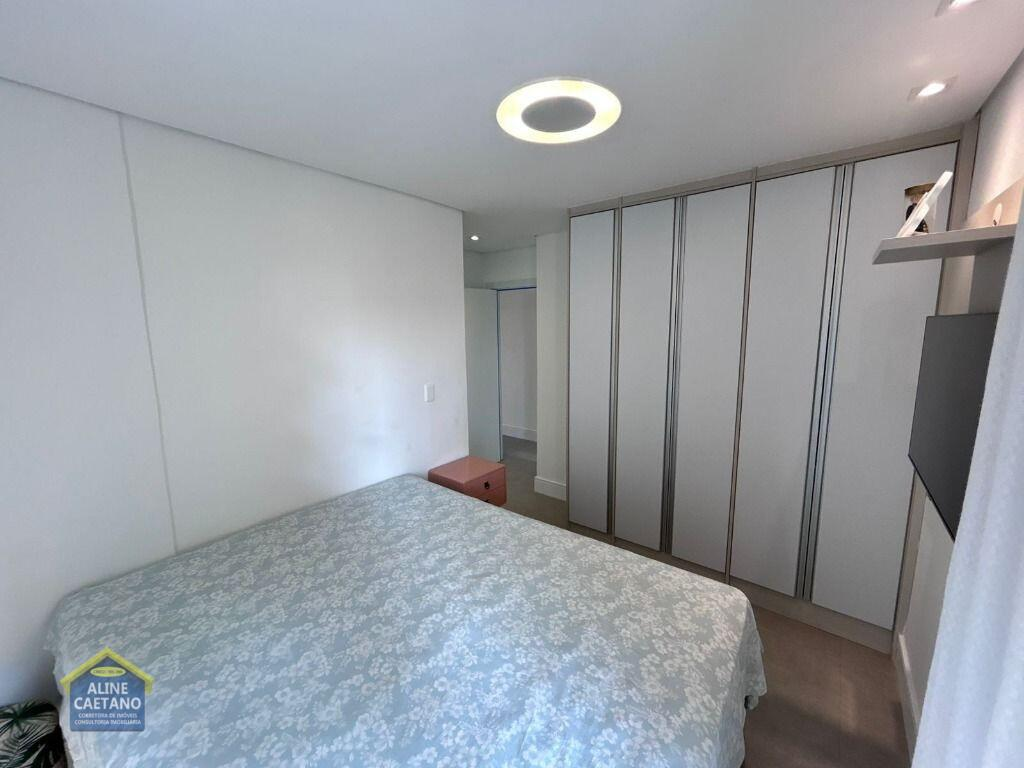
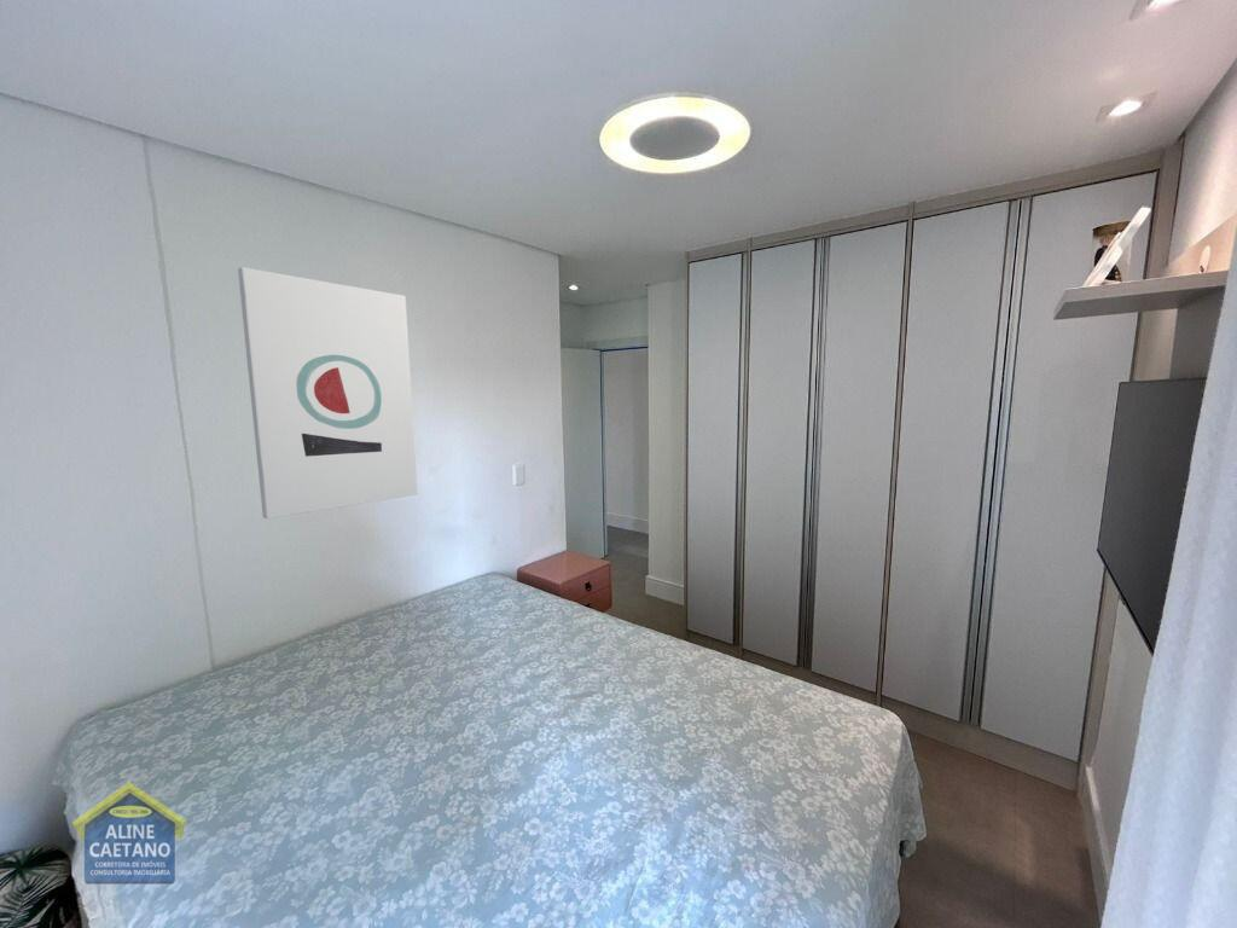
+ wall art [237,266,419,520]
